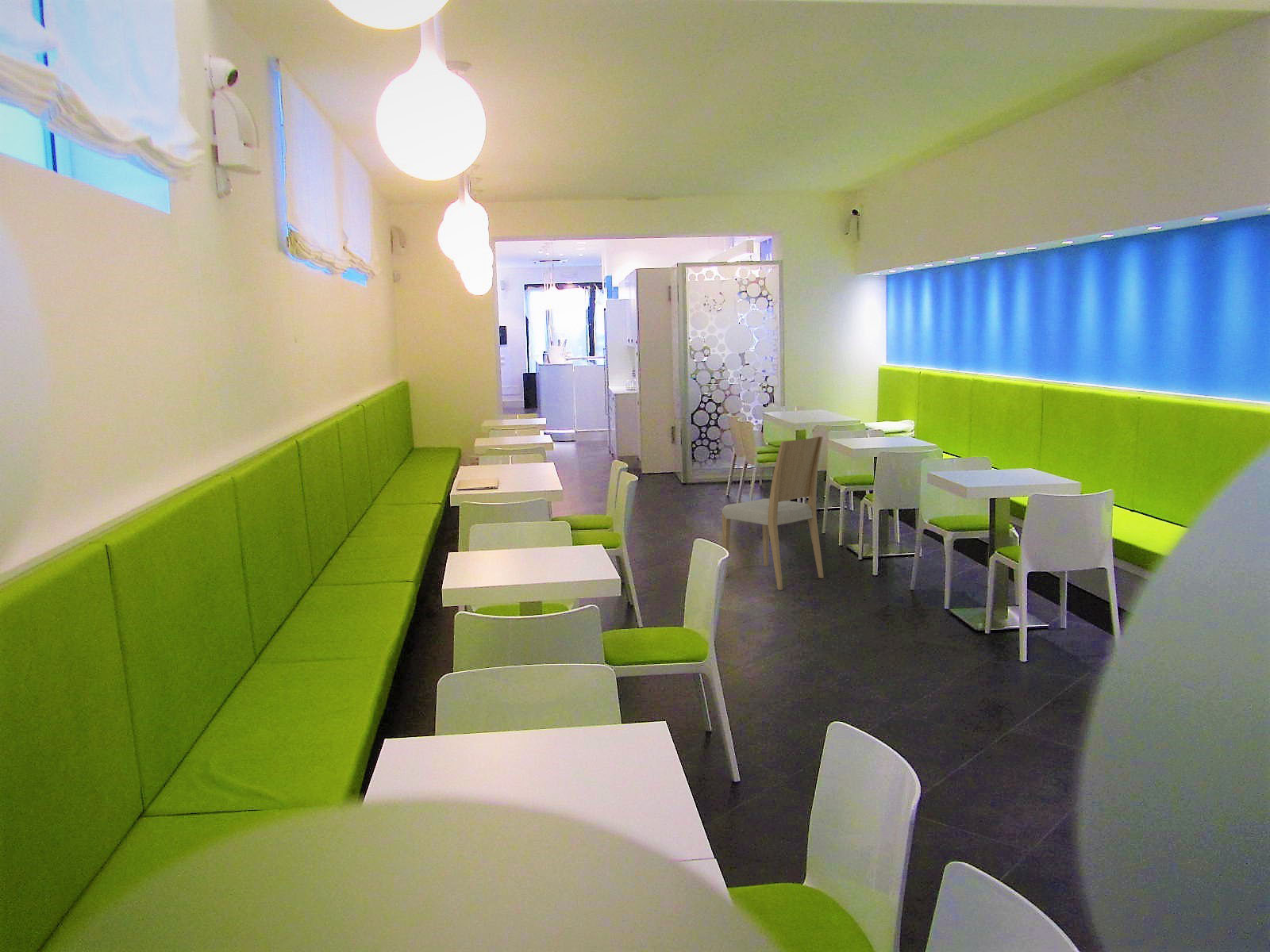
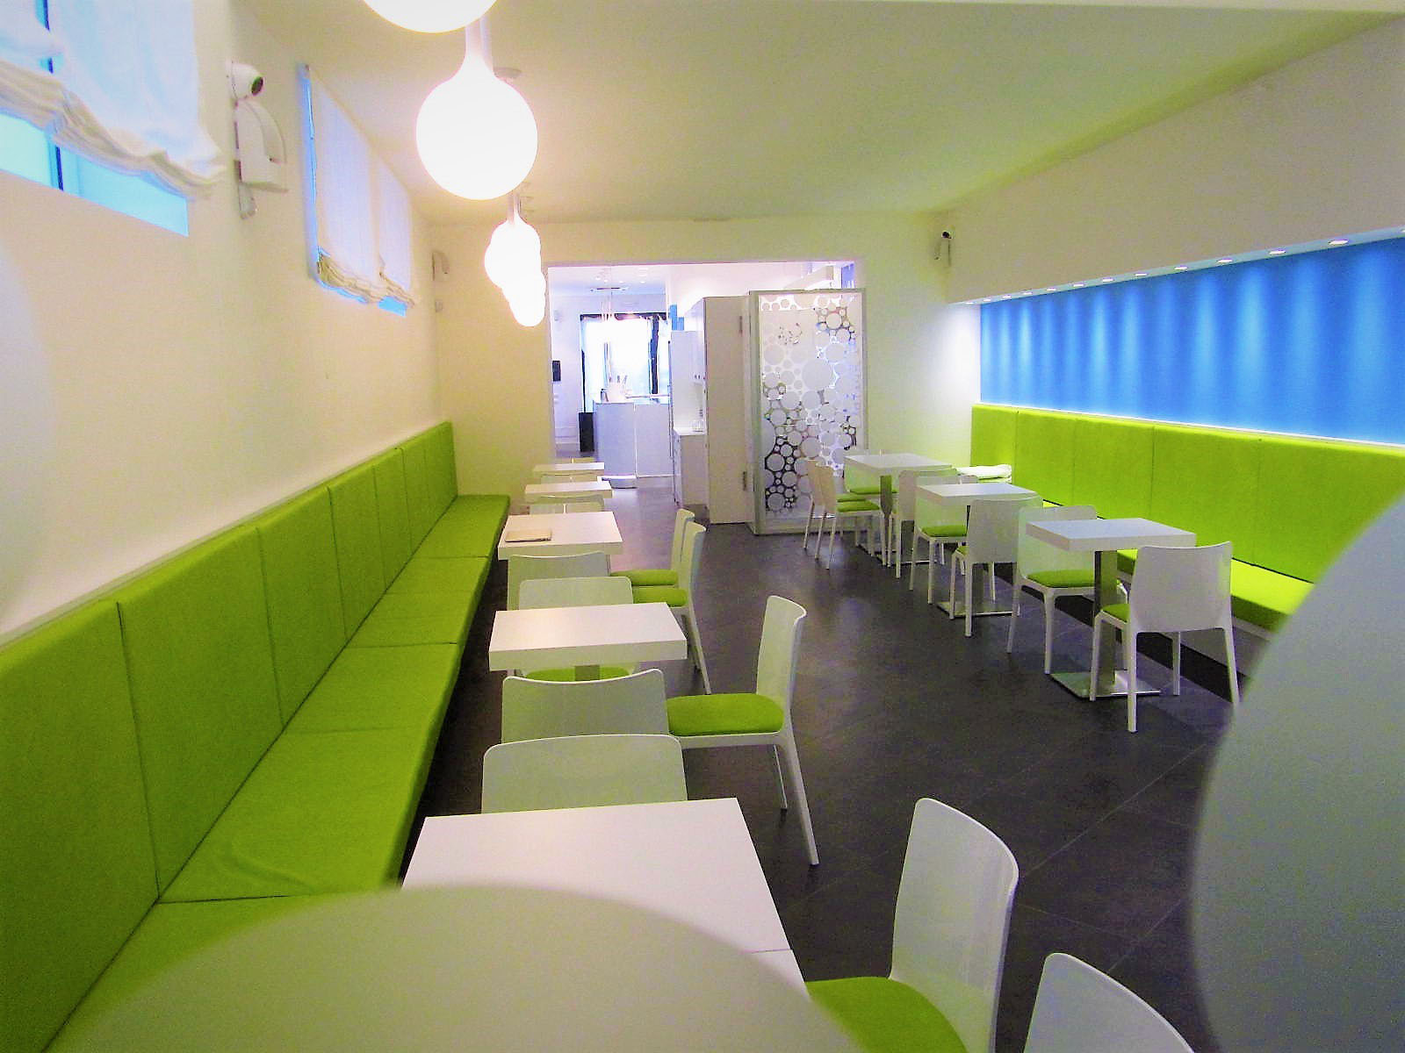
- dining chair [721,436,825,591]
